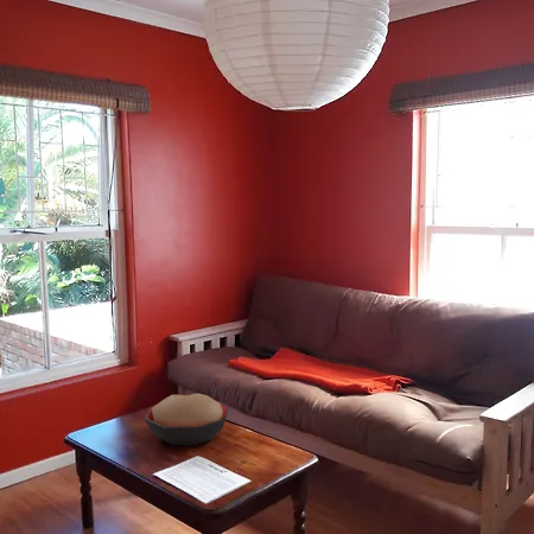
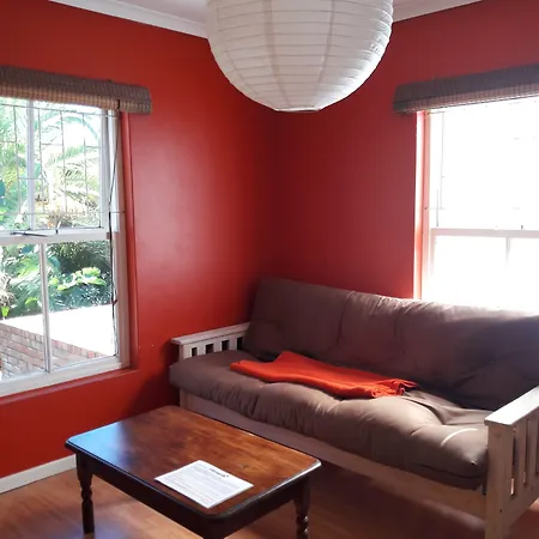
- decorative bowl [144,392,230,446]
